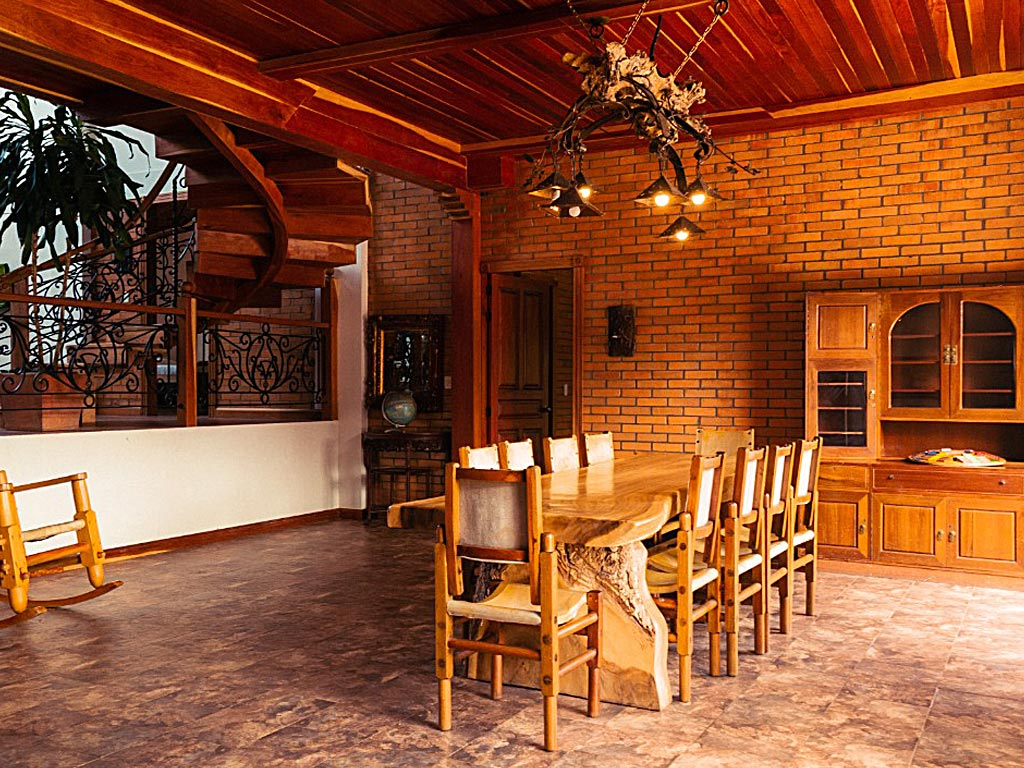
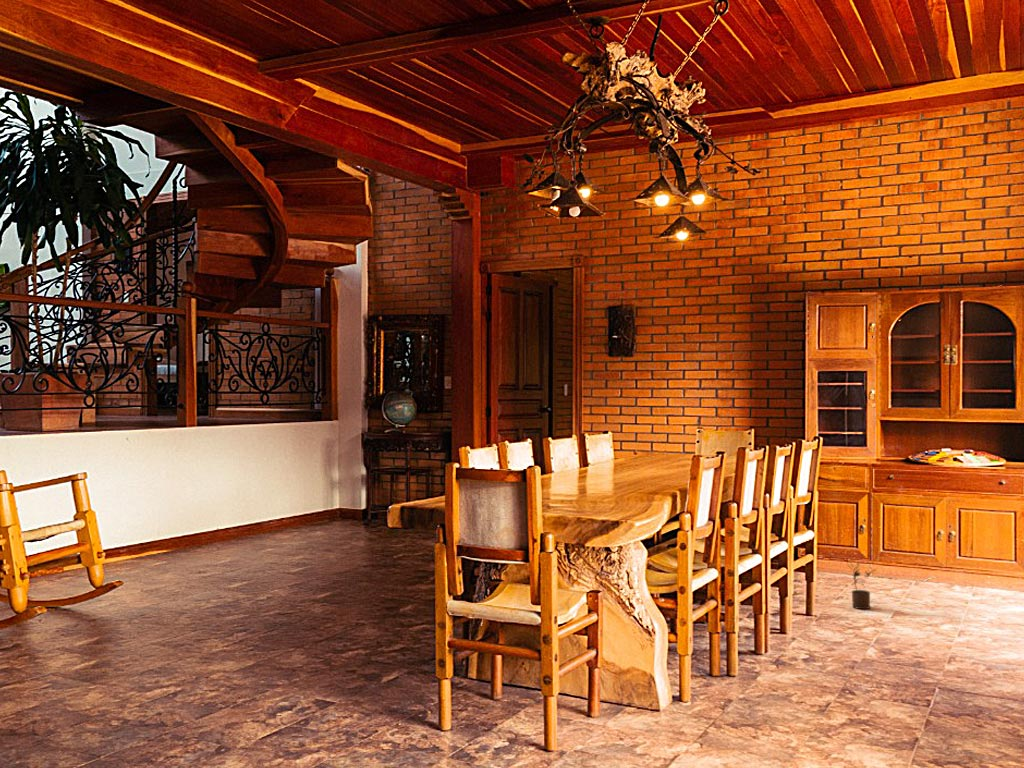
+ potted plant [846,560,877,610]
